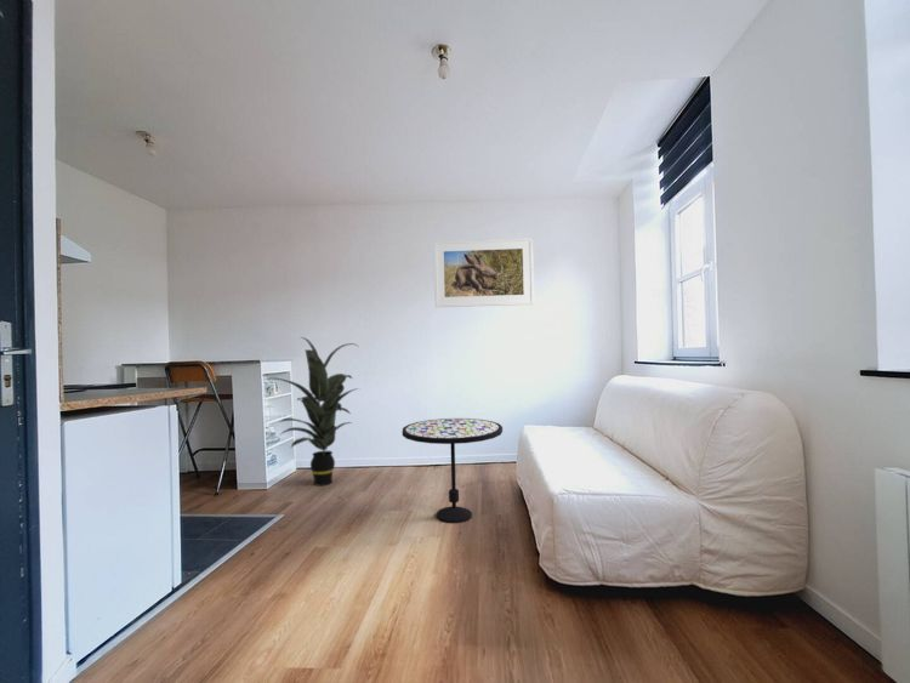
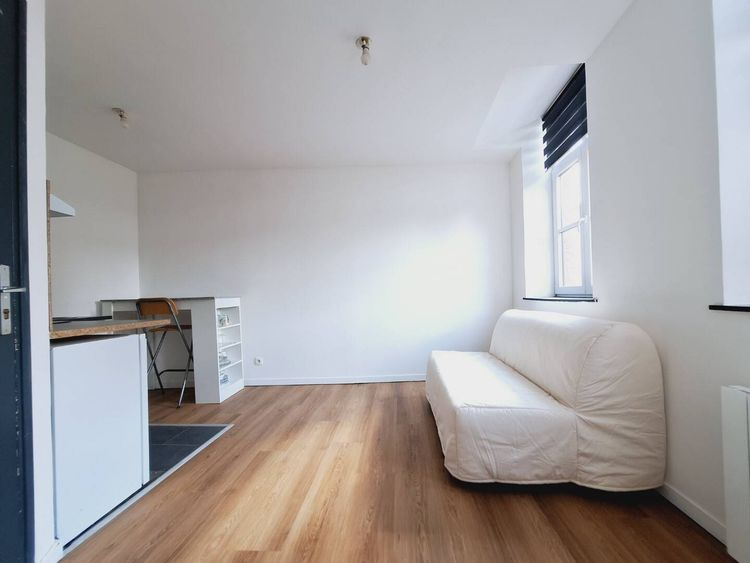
- indoor plant [265,336,360,486]
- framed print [432,237,535,308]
- side table [402,417,504,524]
